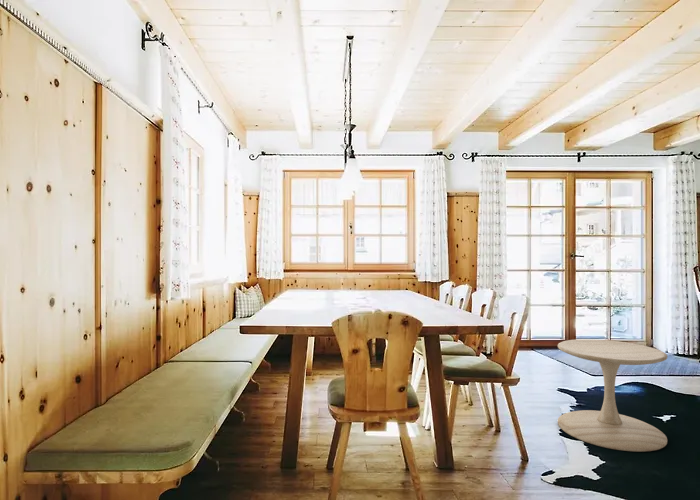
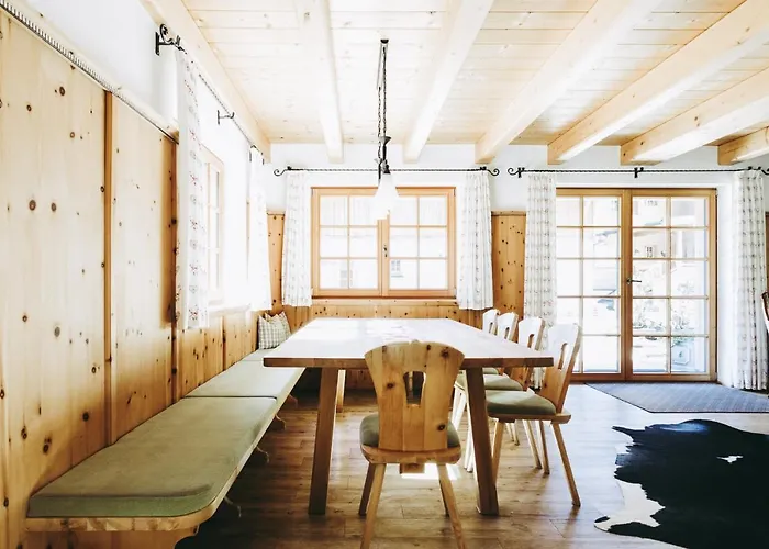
- side table [557,338,668,453]
